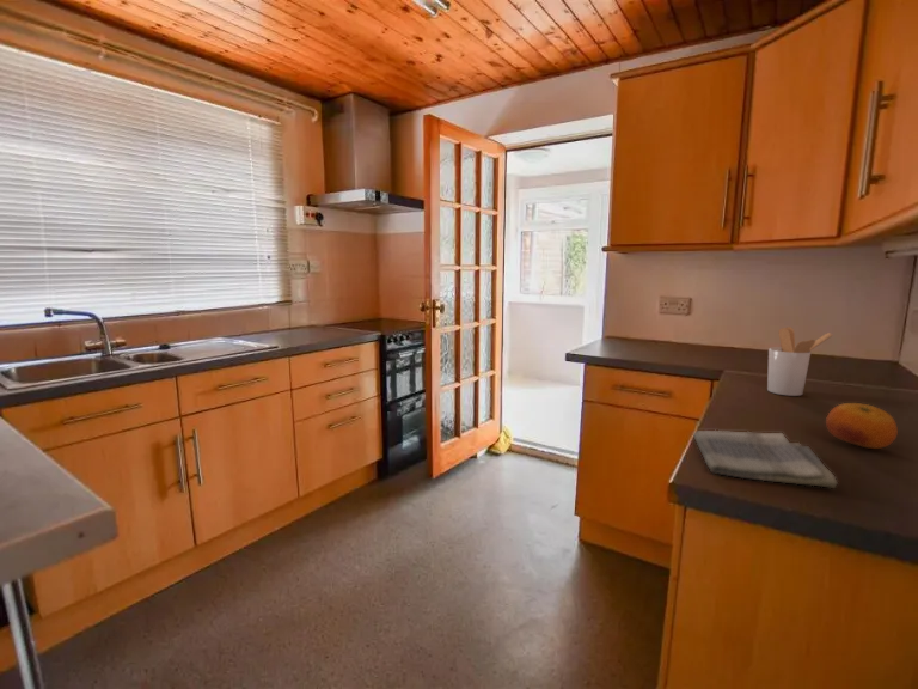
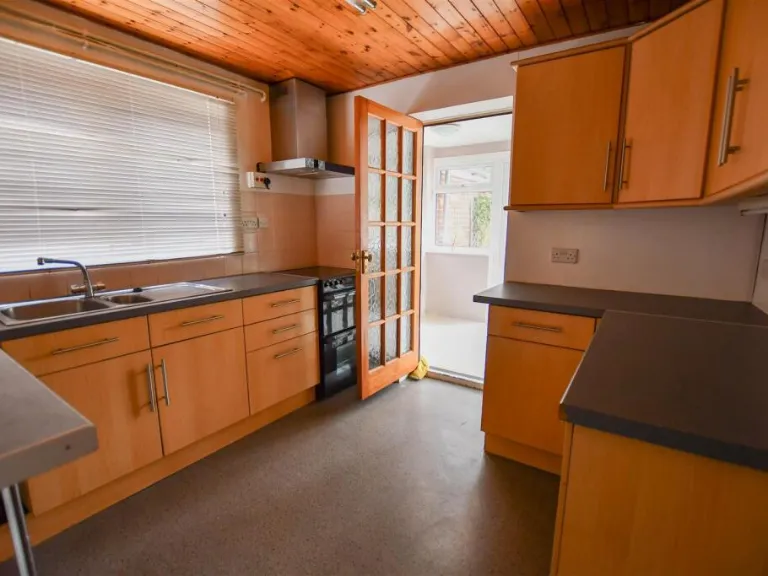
- utensil holder [766,325,834,397]
- dish towel [692,429,839,489]
- fruit [825,402,899,450]
